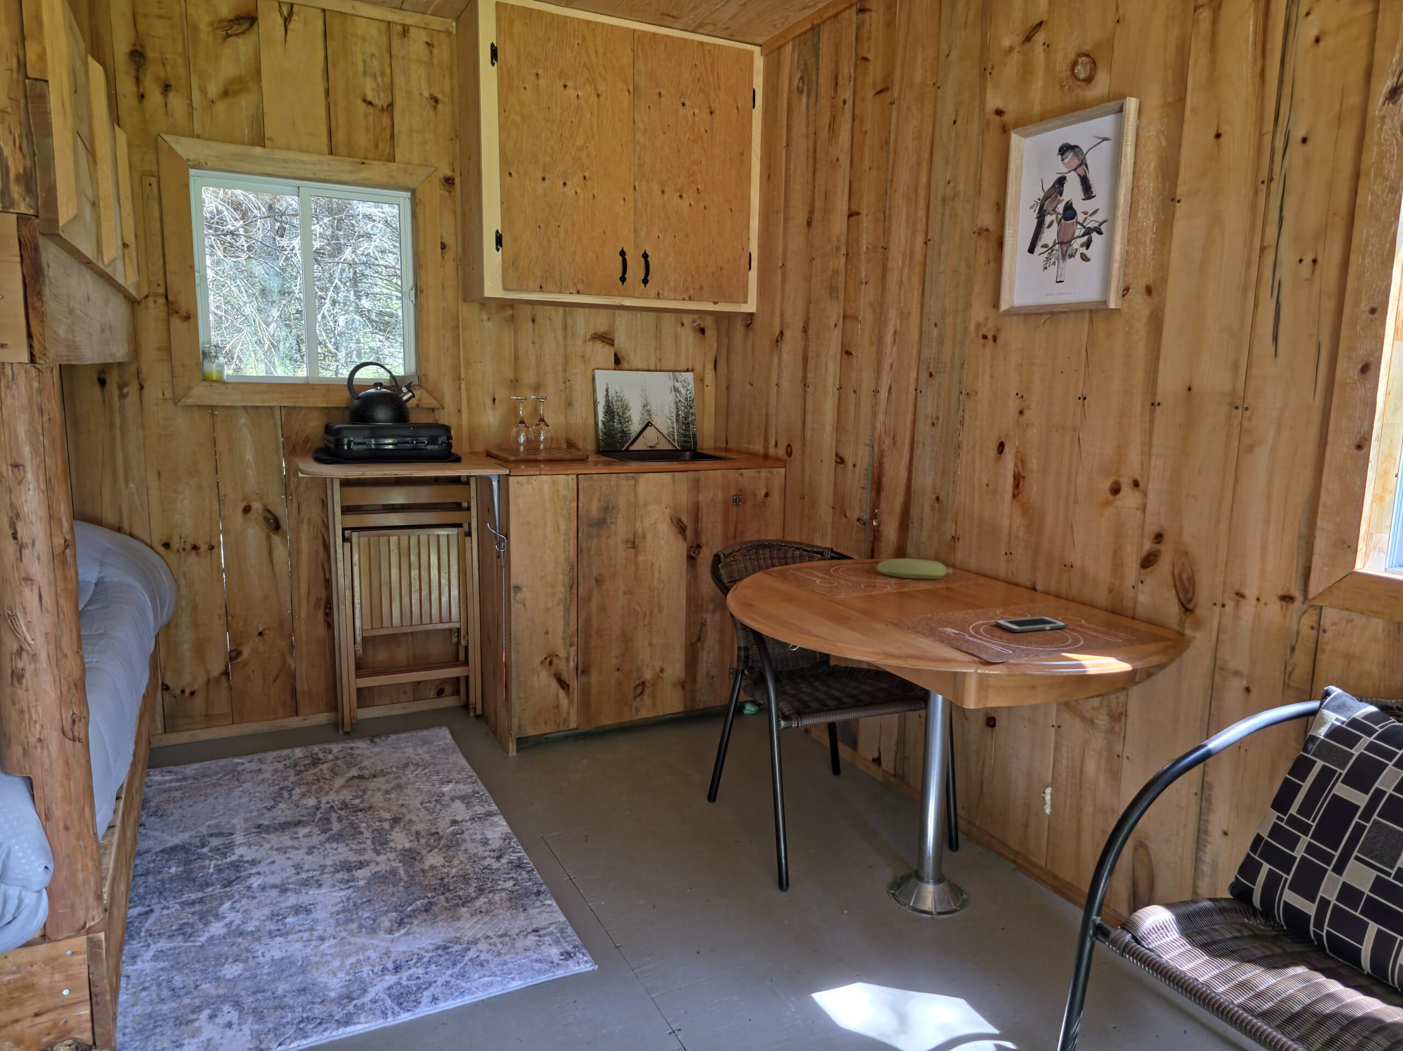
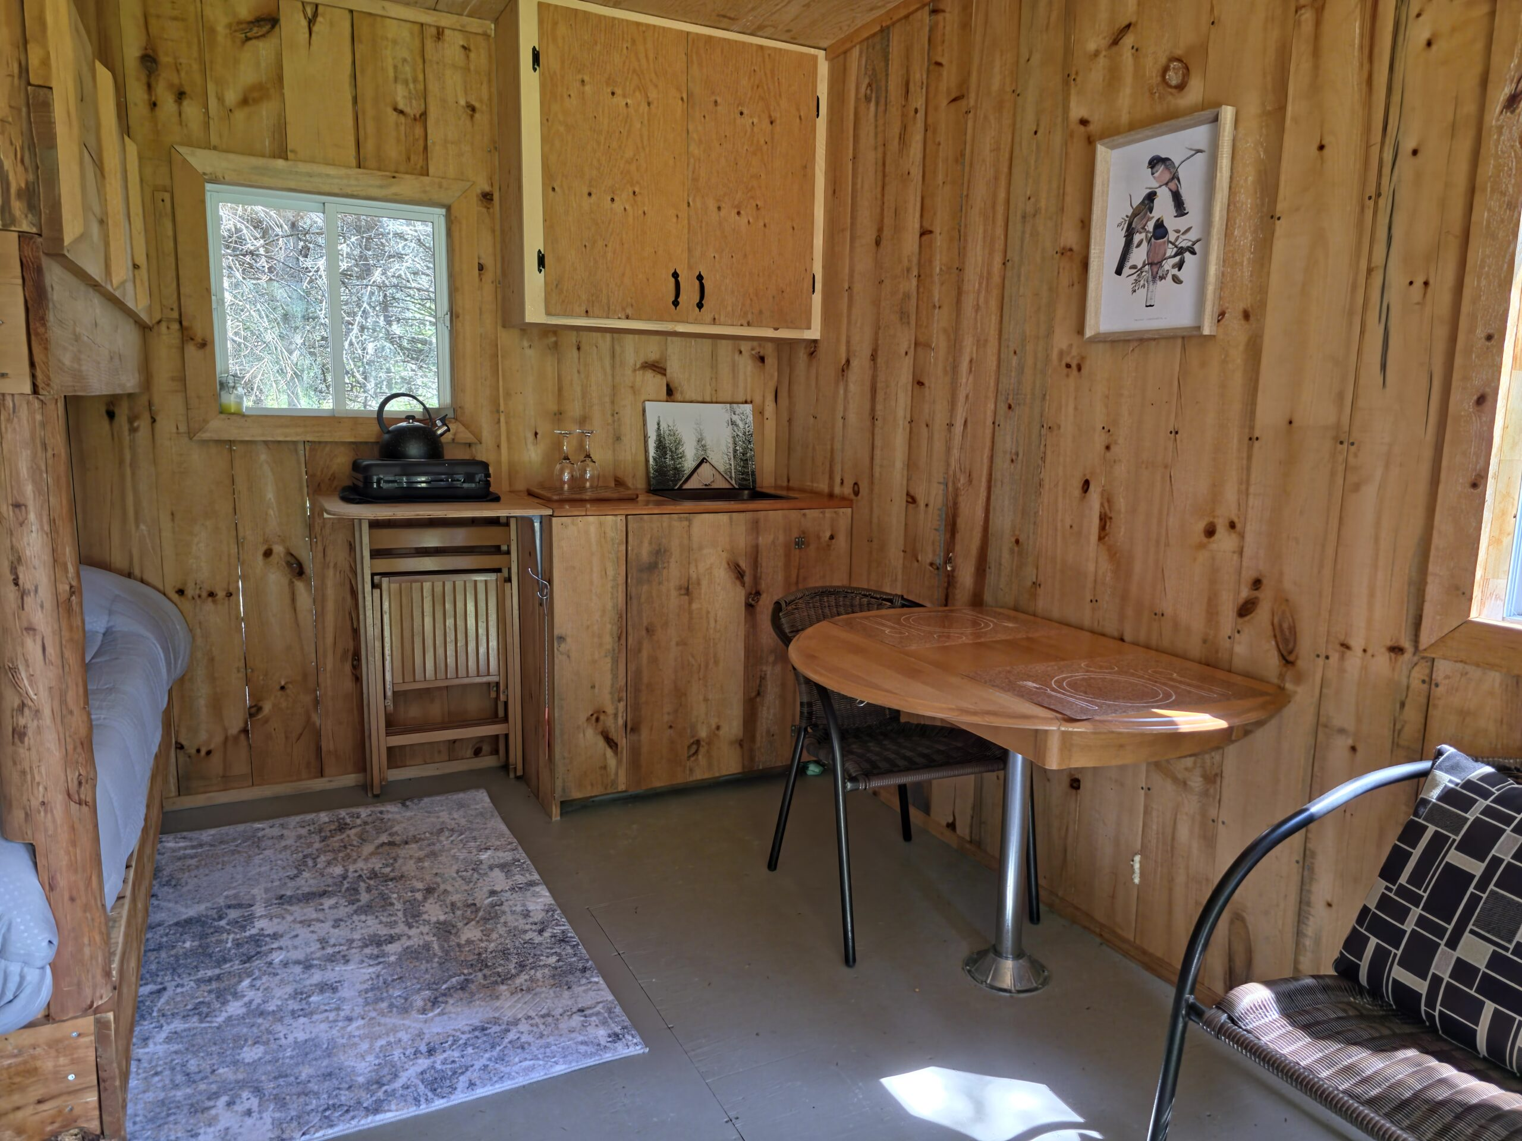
- cell phone [994,616,1067,633]
- banana [876,558,953,580]
